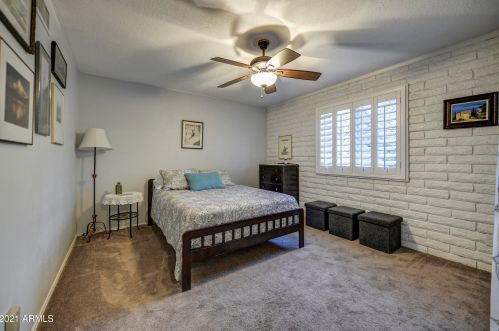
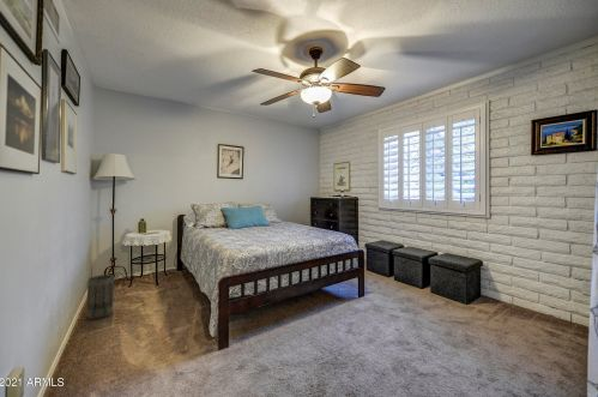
+ basket [86,273,115,320]
